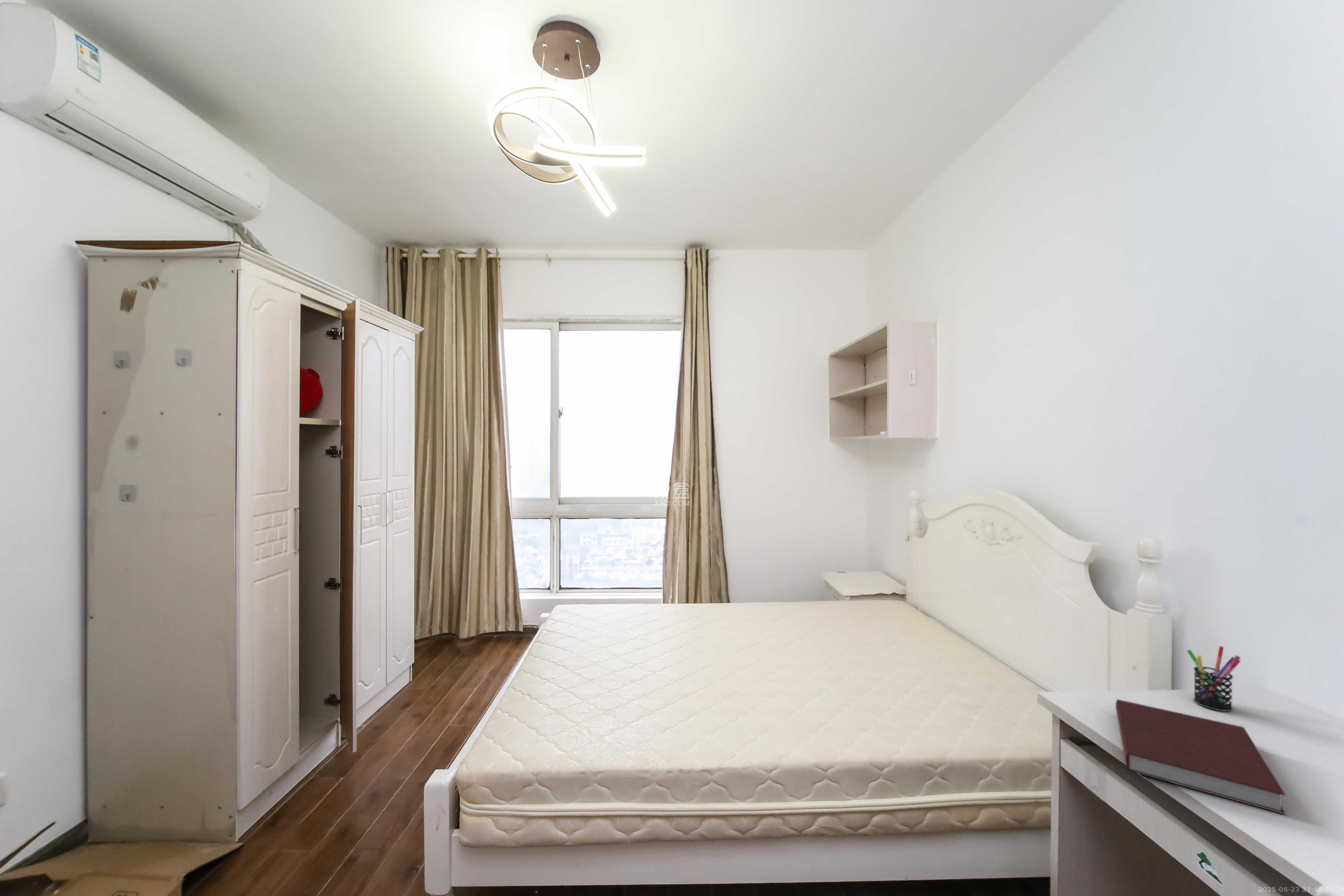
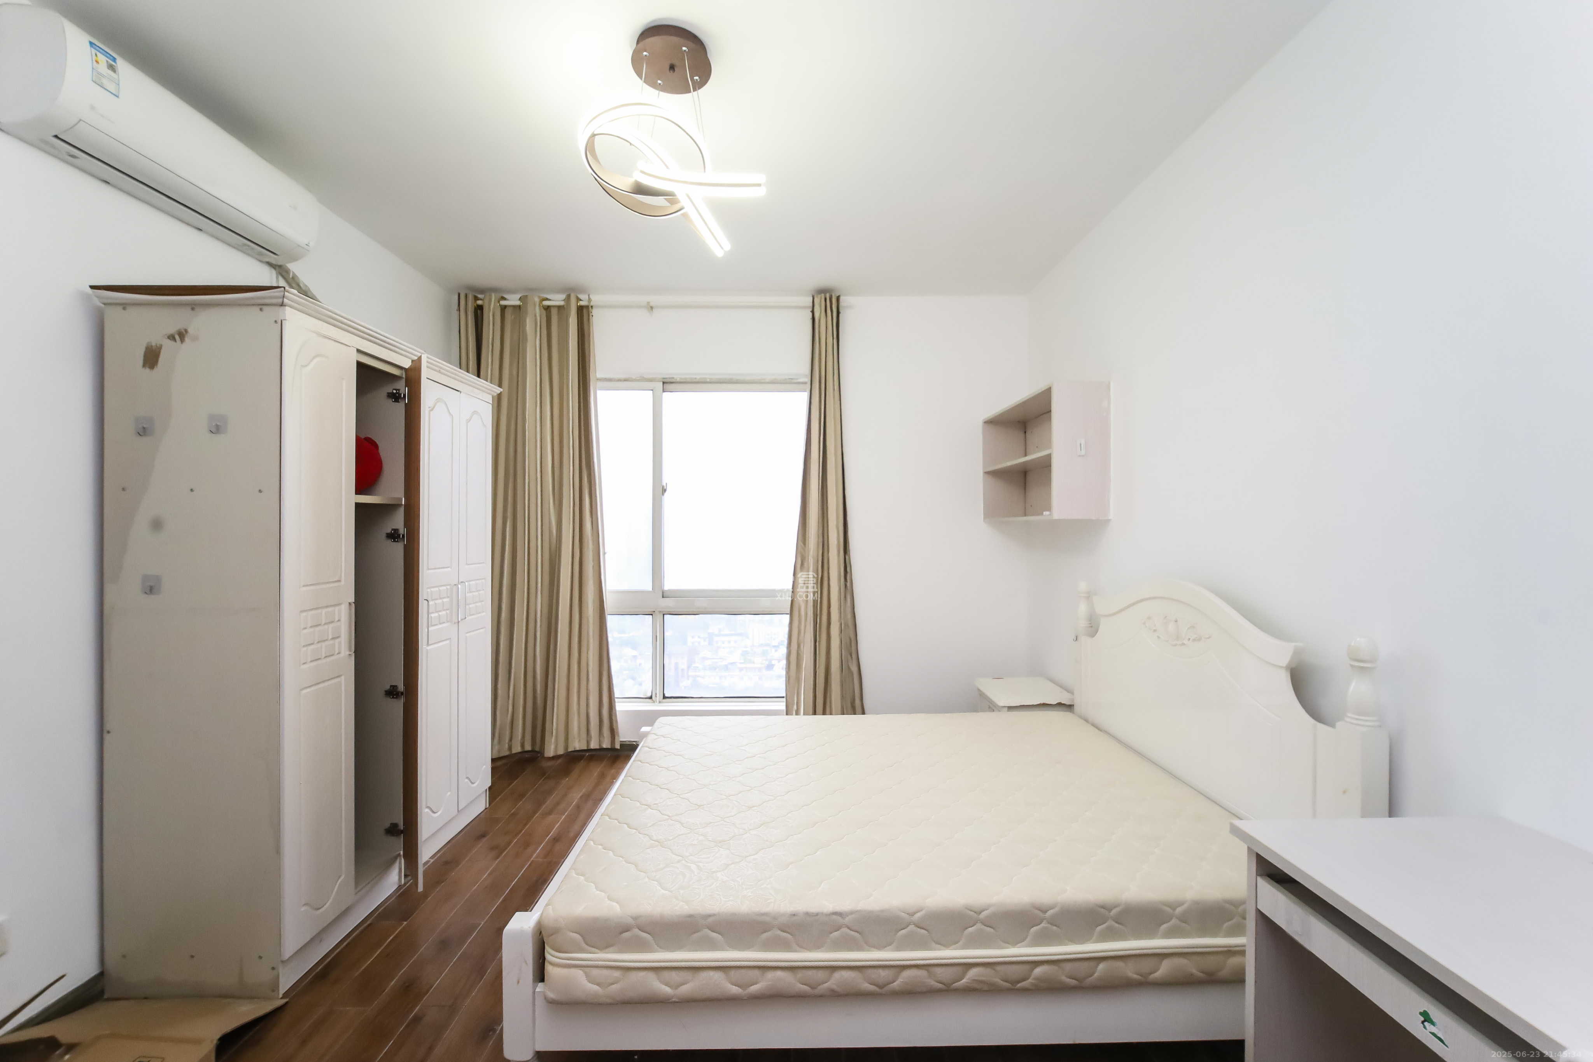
- notebook [1115,699,1287,815]
- pen holder [1186,646,1241,712]
